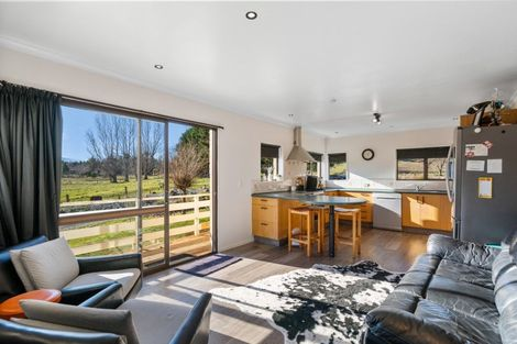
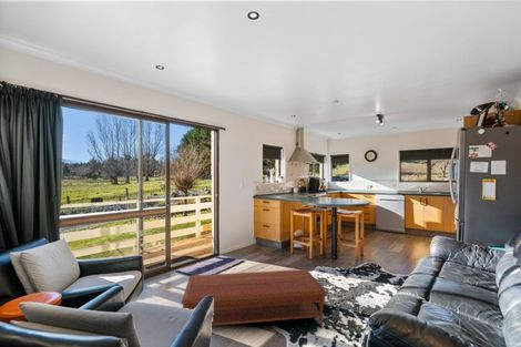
+ coffee table [181,268,328,327]
